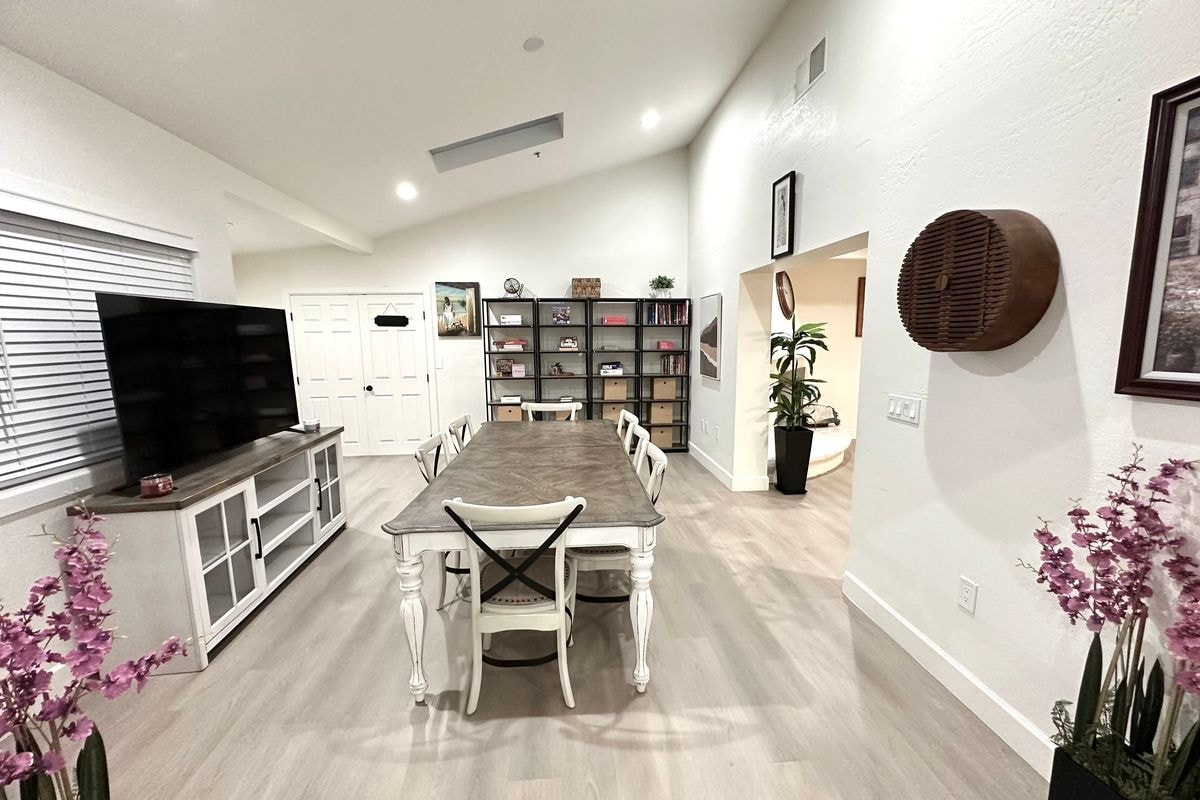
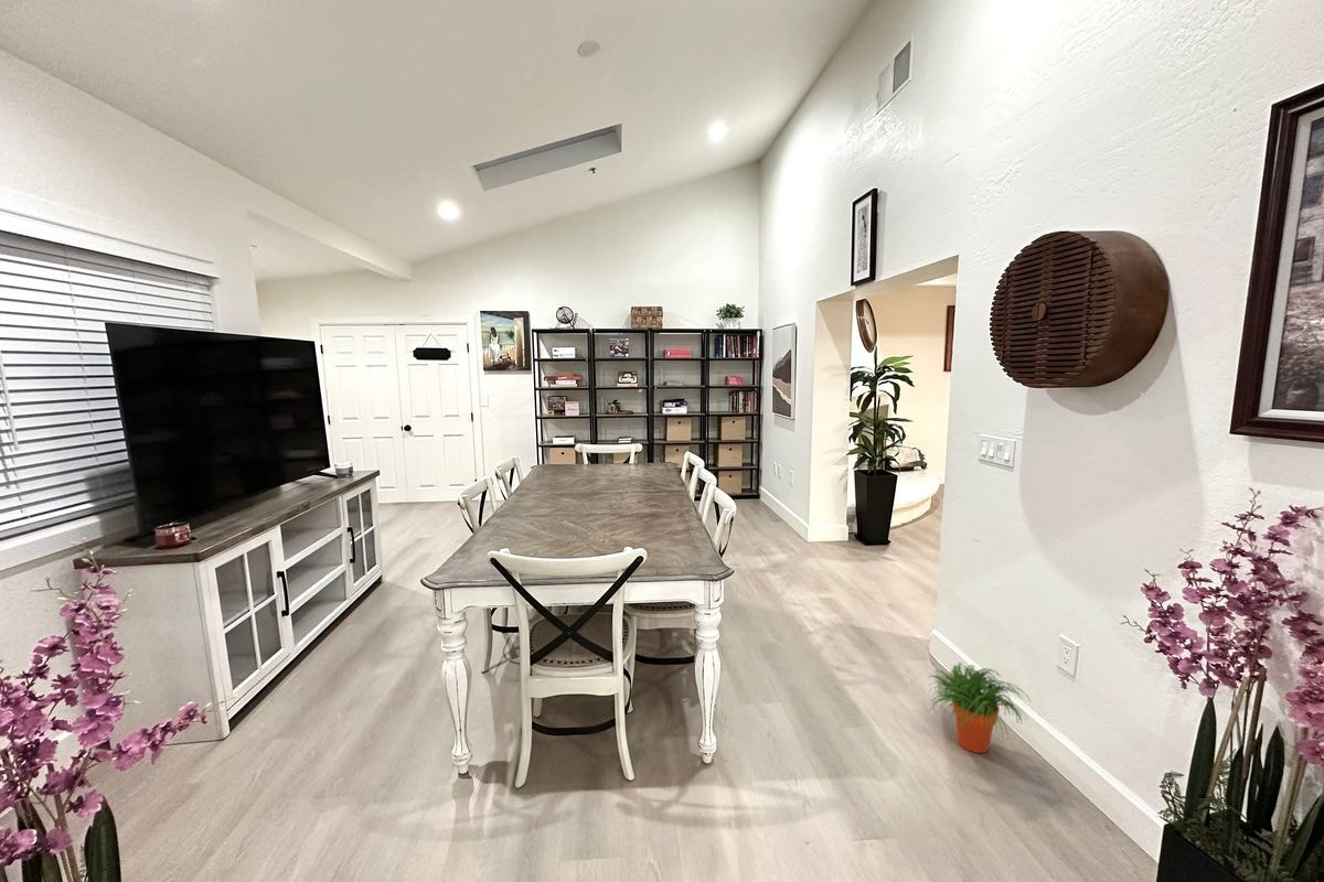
+ potted plant [927,662,1033,754]
